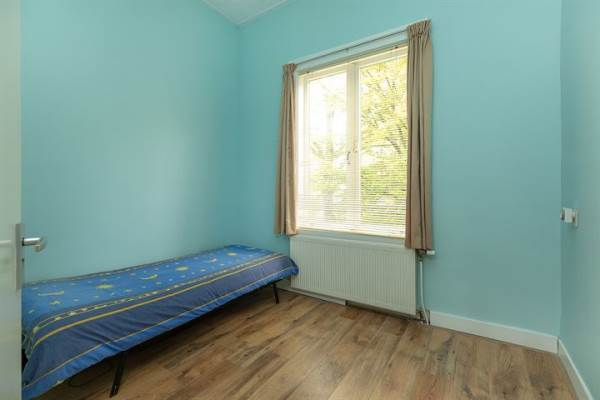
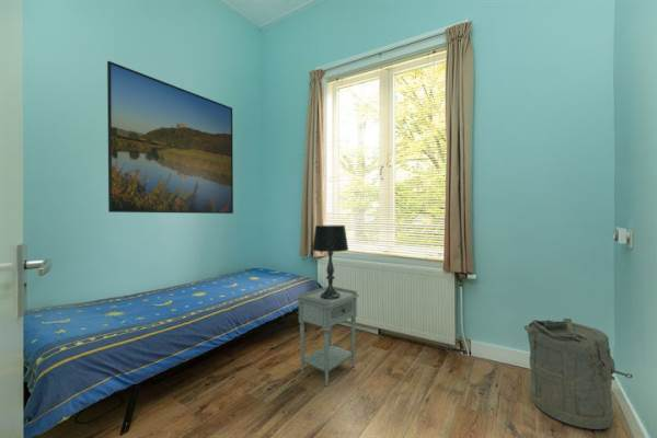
+ nightstand [296,286,360,387]
+ table lamp [311,224,349,300]
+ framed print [106,60,234,215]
+ laundry hamper [523,318,634,430]
